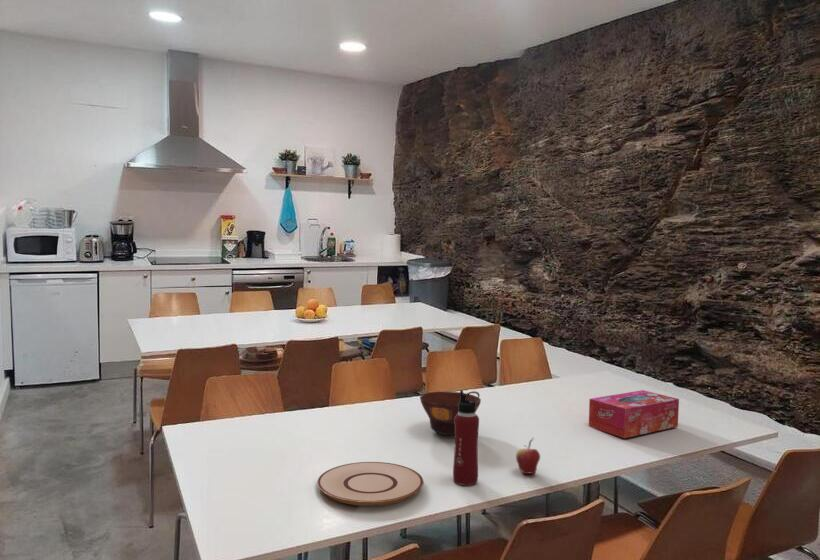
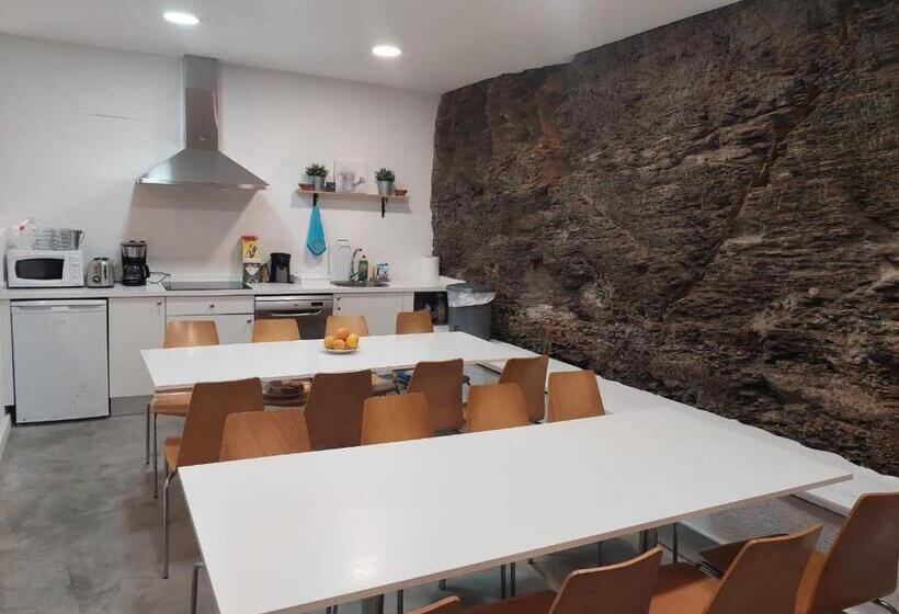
- bowl [419,391,482,436]
- tissue box [588,389,680,439]
- water bottle [452,389,481,486]
- fruit [515,436,541,475]
- plate [316,461,424,507]
